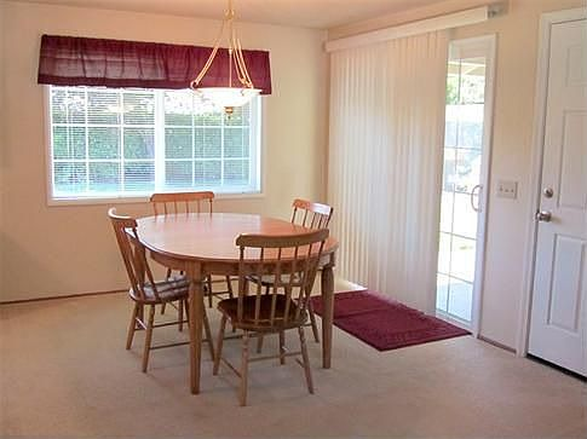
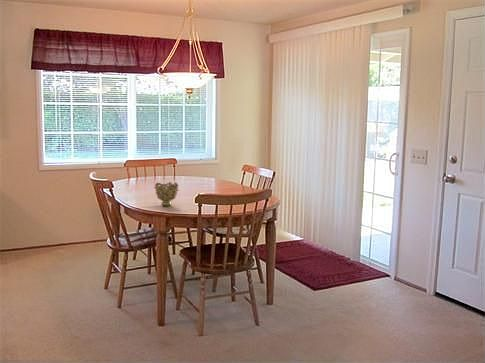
+ decorative bowl [153,181,180,207]
